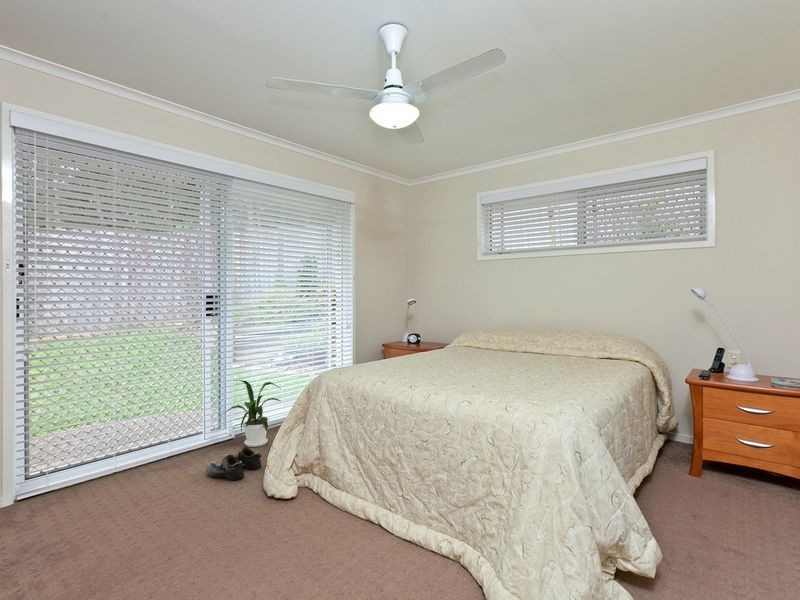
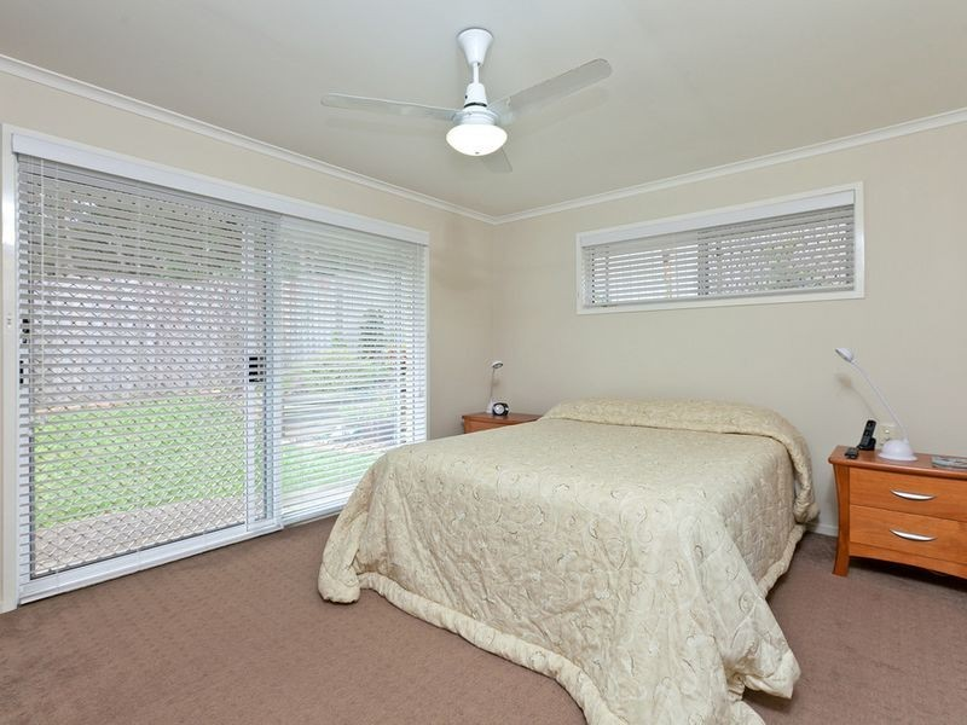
- shoe [206,446,263,481]
- house plant [221,379,283,448]
